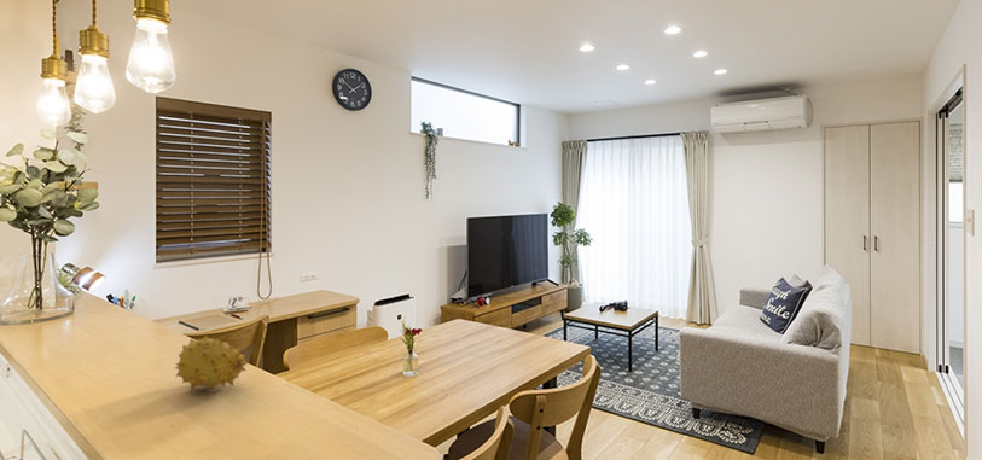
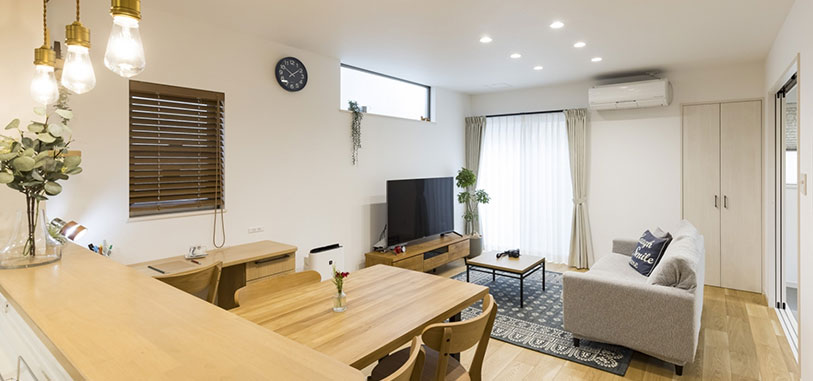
- fruit [174,333,250,391]
